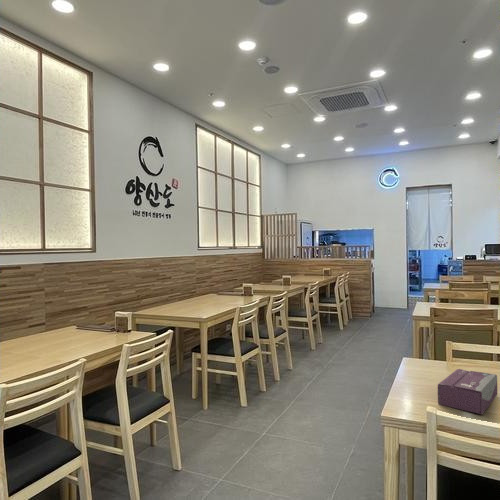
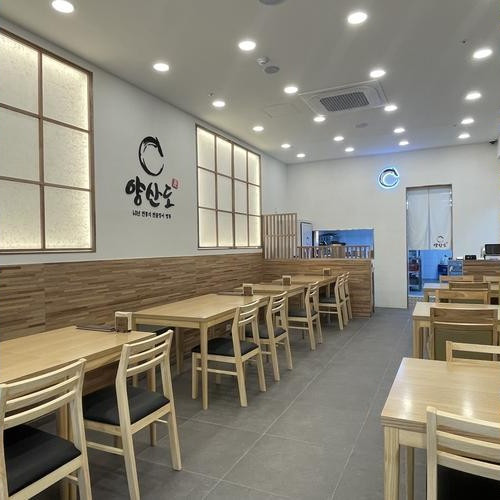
- tissue box [437,368,499,415]
